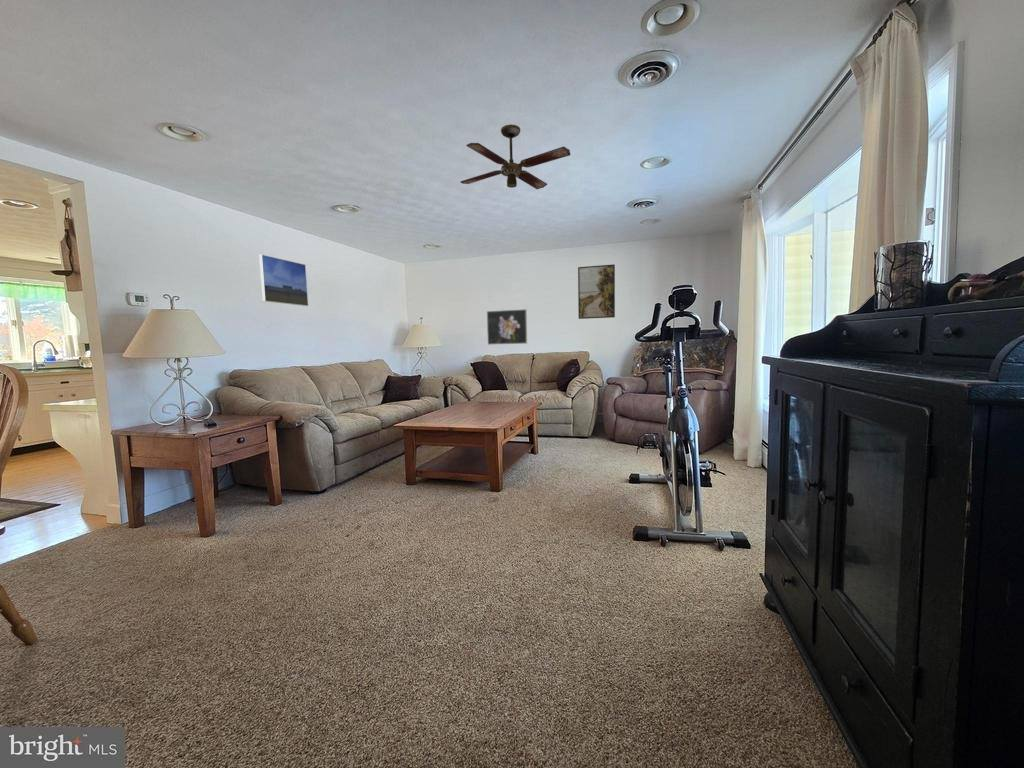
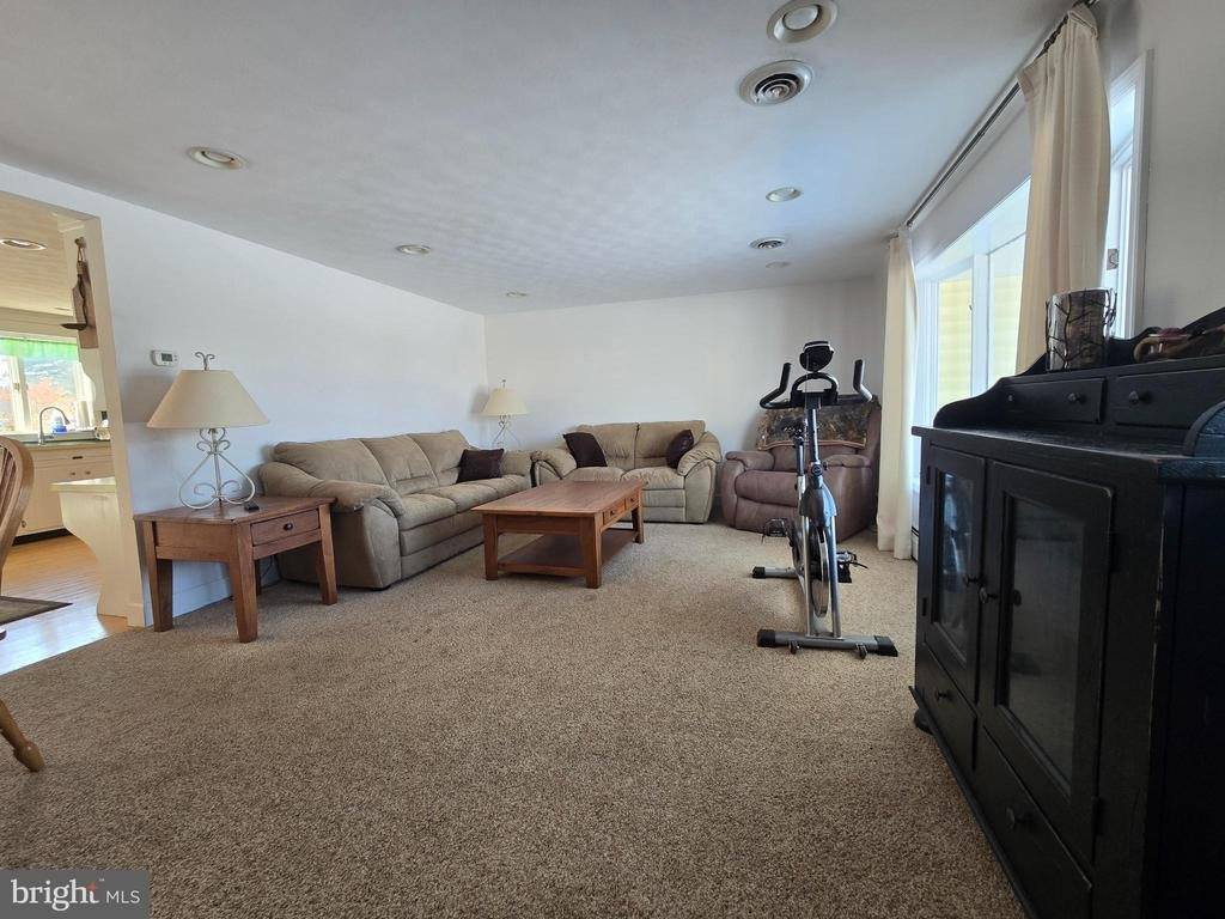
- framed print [258,253,309,307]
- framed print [577,263,616,320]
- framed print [486,308,528,346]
- ceiling fan [459,124,571,190]
